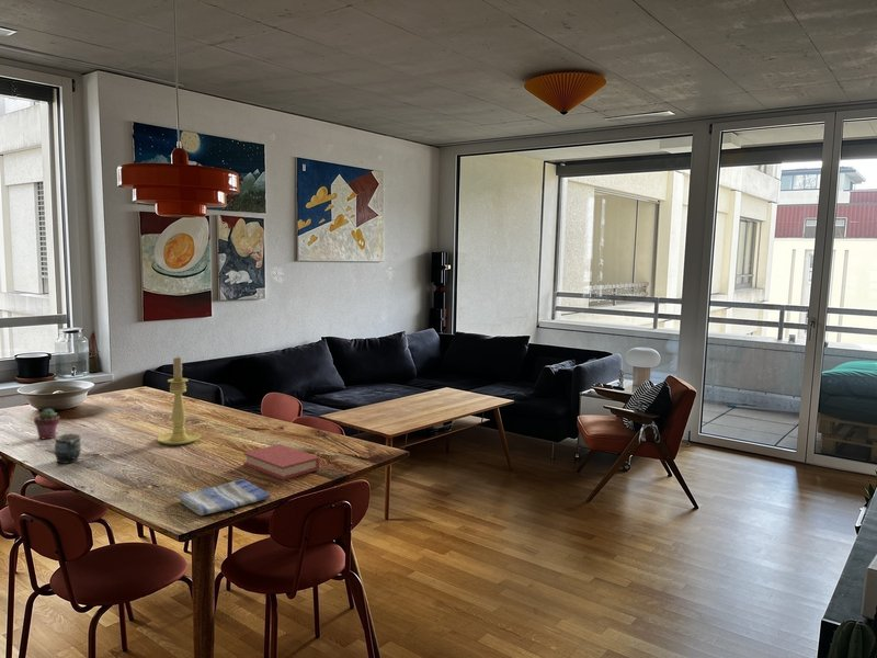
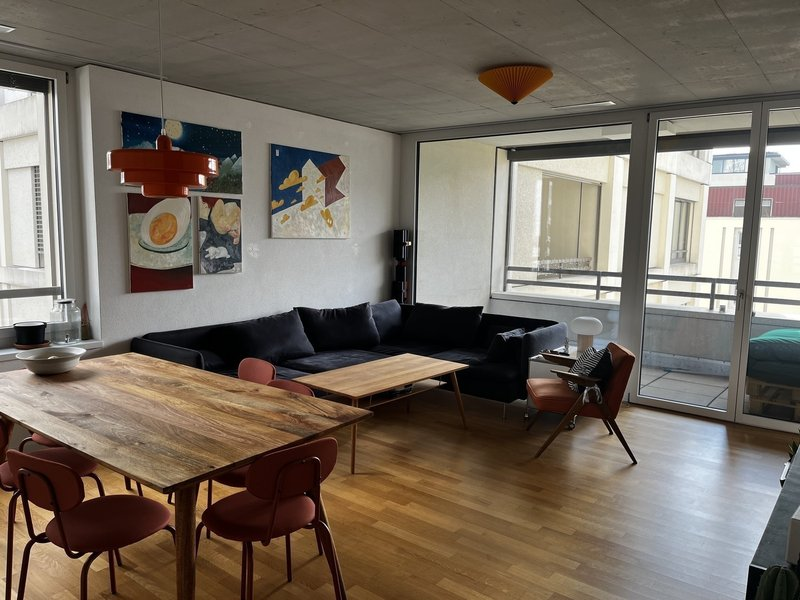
- book [242,443,320,481]
- mug [54,433,82,465]
- dish towel [176,478,272,517]
- potted succulent [33,407,60,440]
- candle holder [156,355,202,445]
